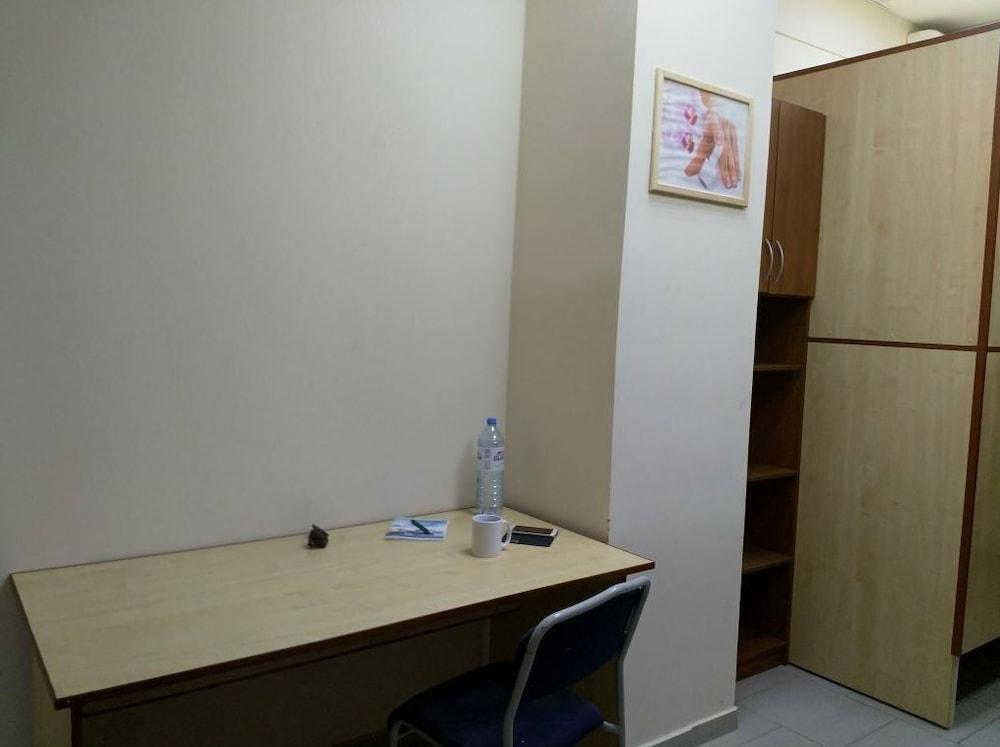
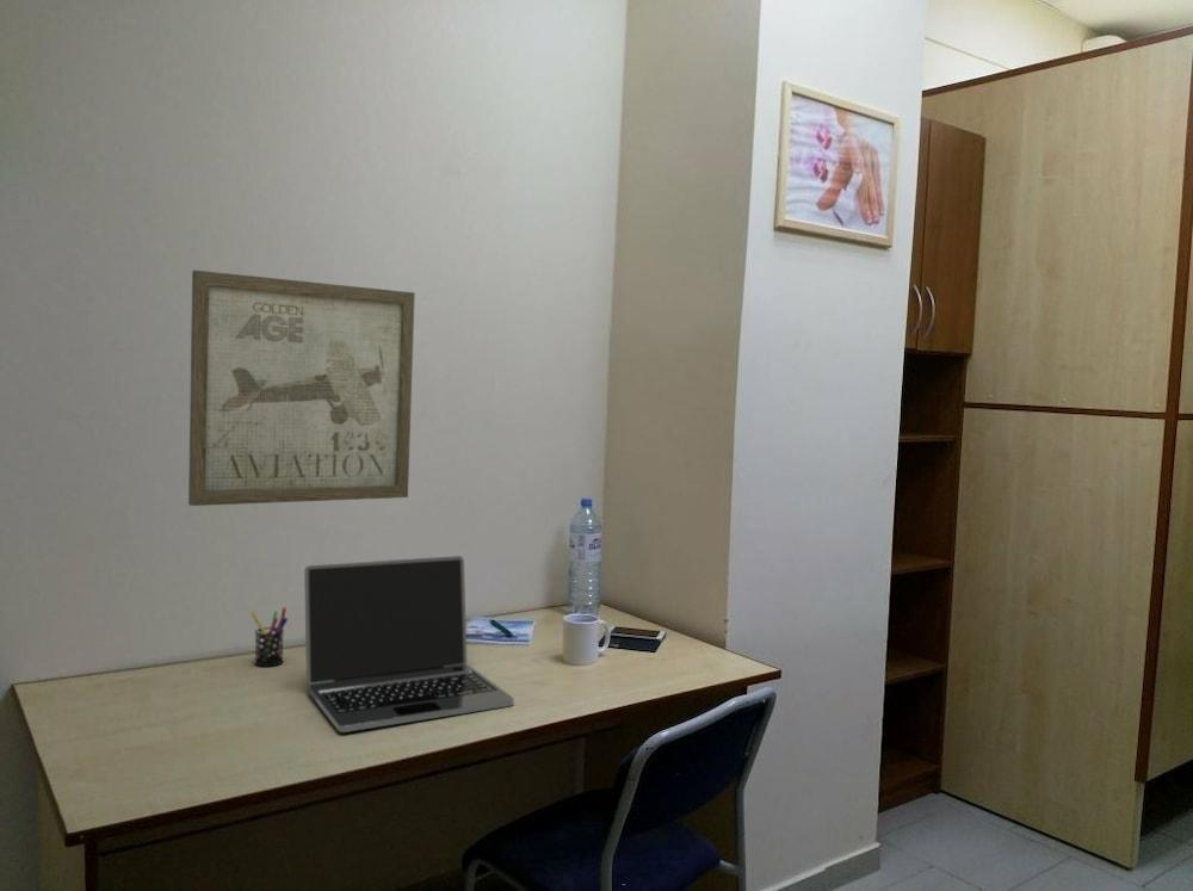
+ pen holder [249,606,289,668]
+ wall art [187,270,416,507]
+ laptop [303,555,515,734]
